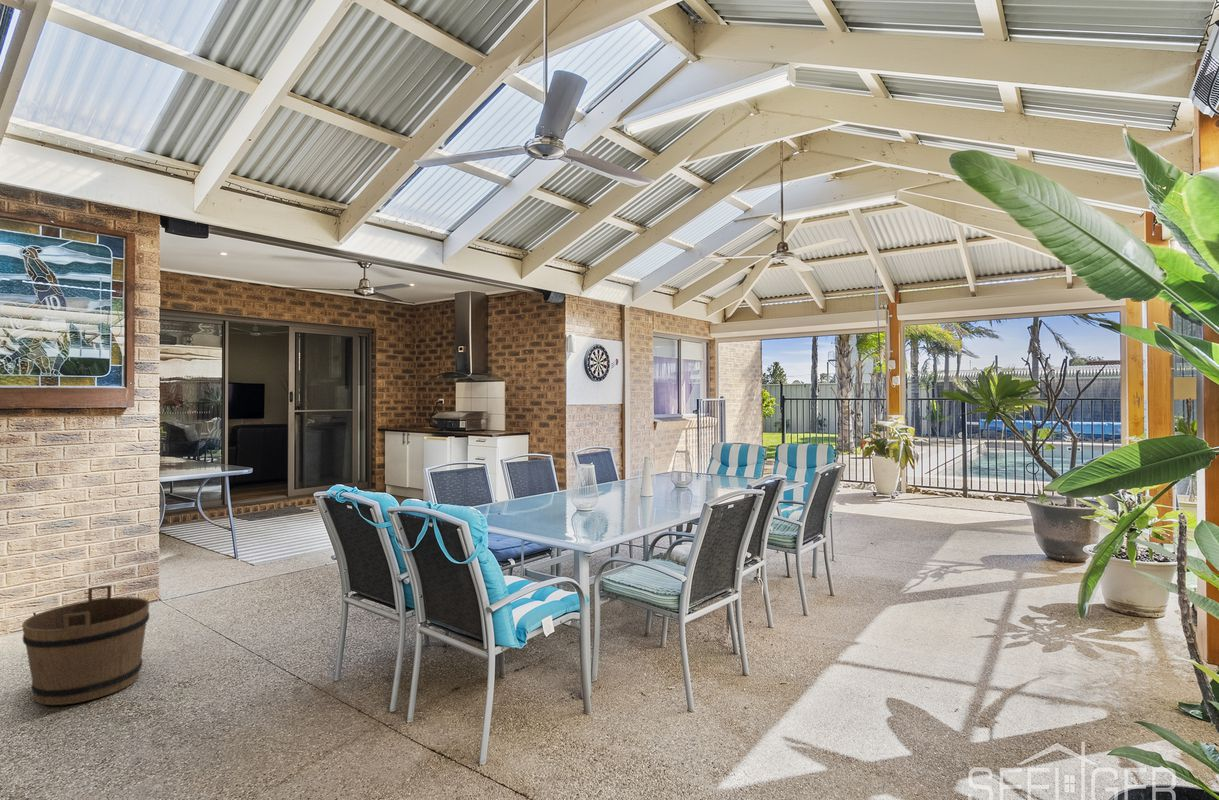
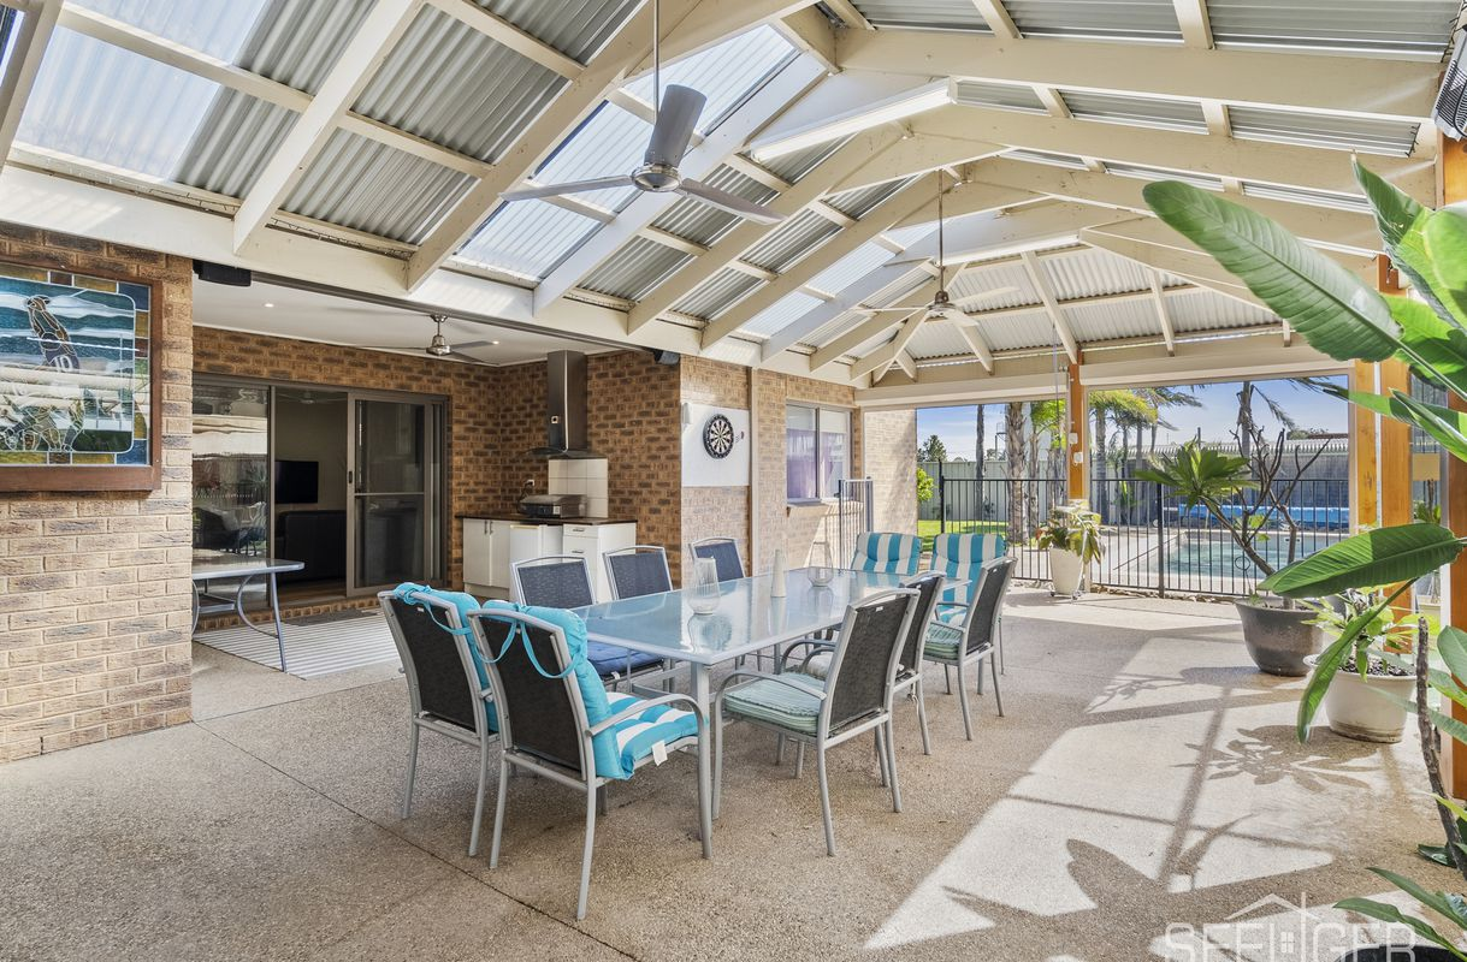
- bucket [21,584,151,706]
